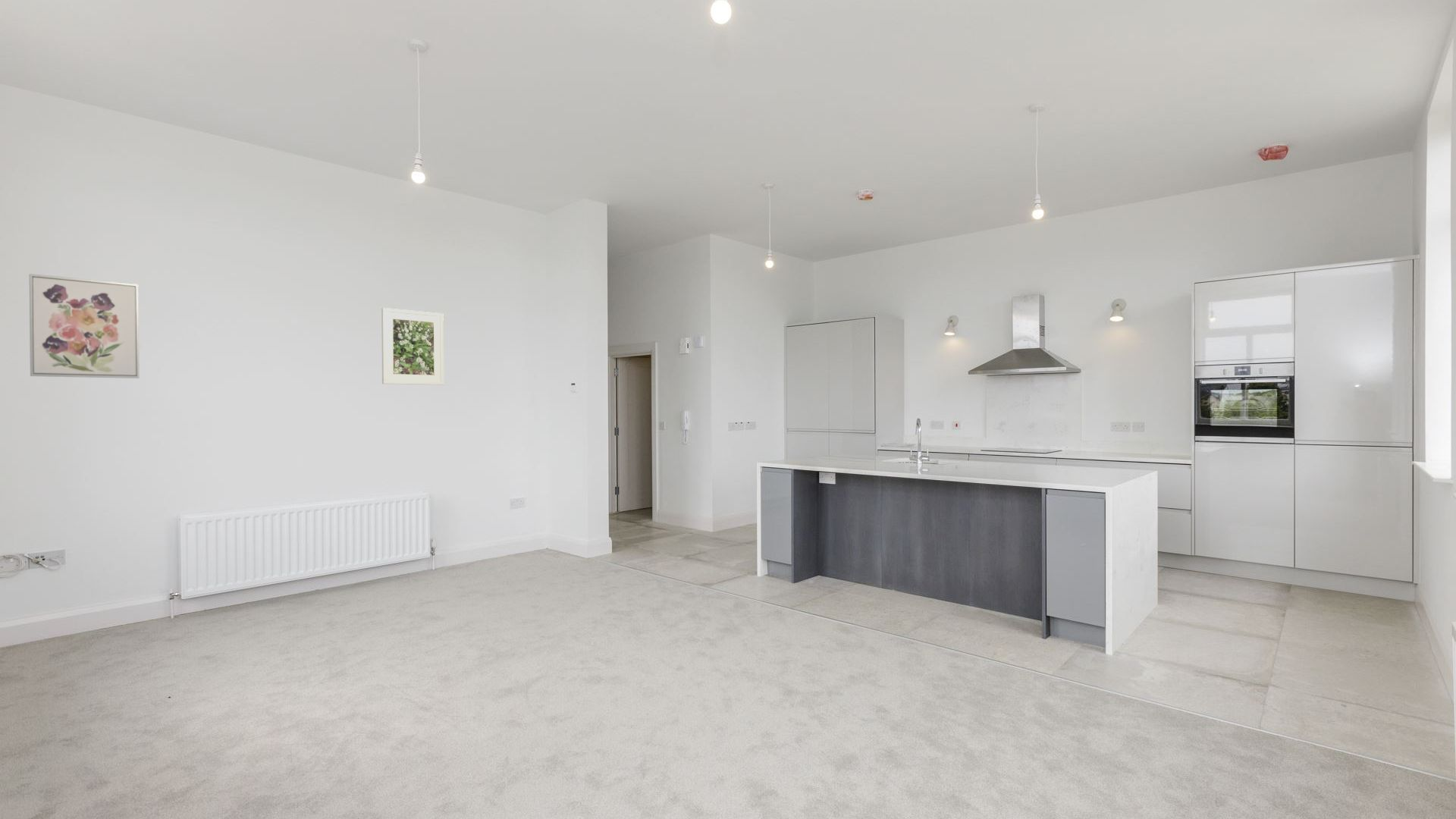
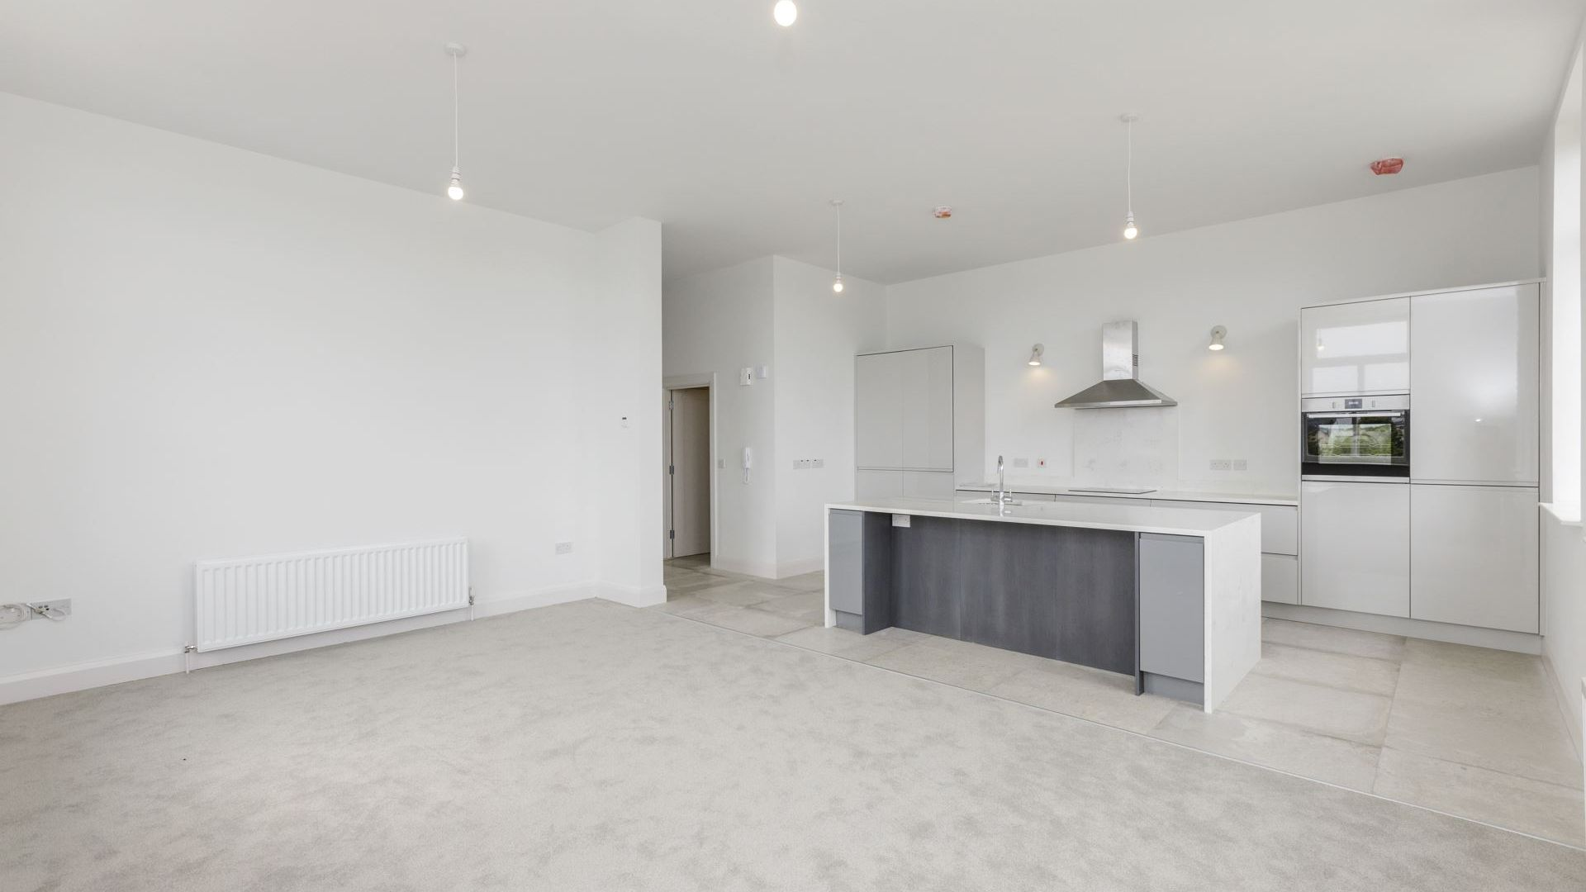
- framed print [381,307,444,386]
- wall art [29,273,140,379]
